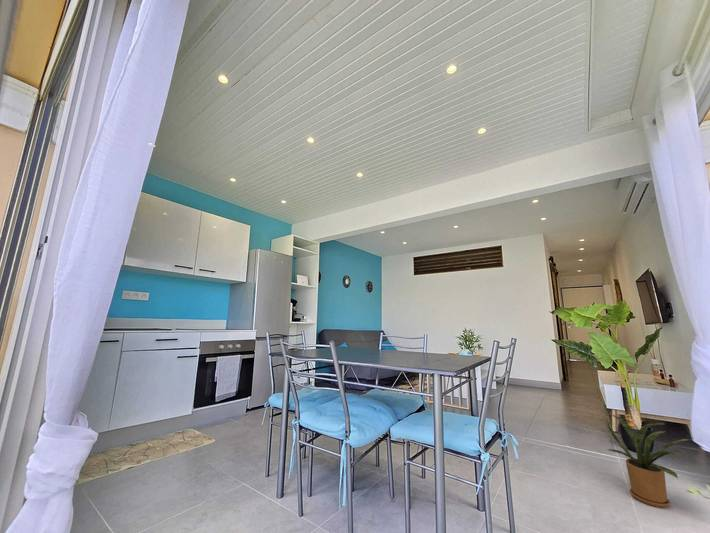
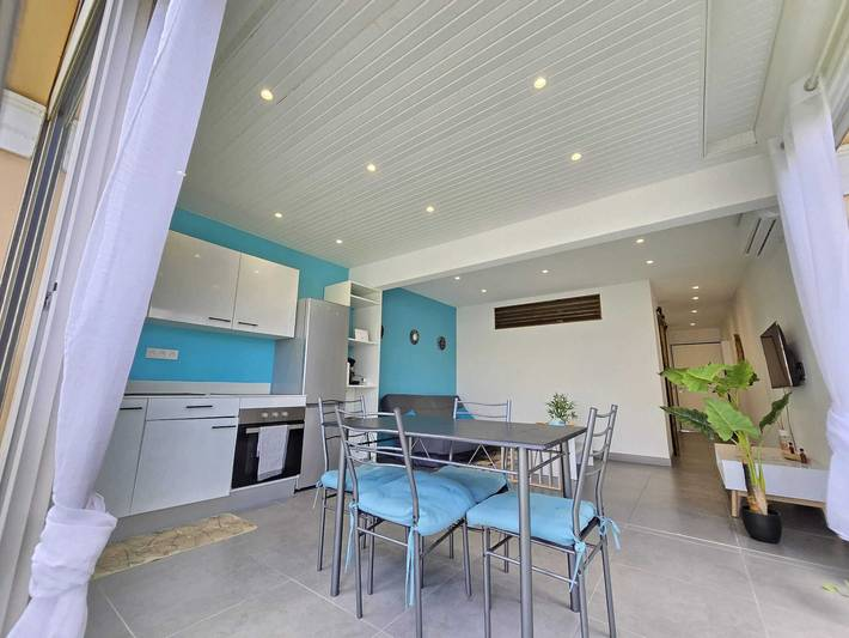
- house plant [605,412,692,509]
